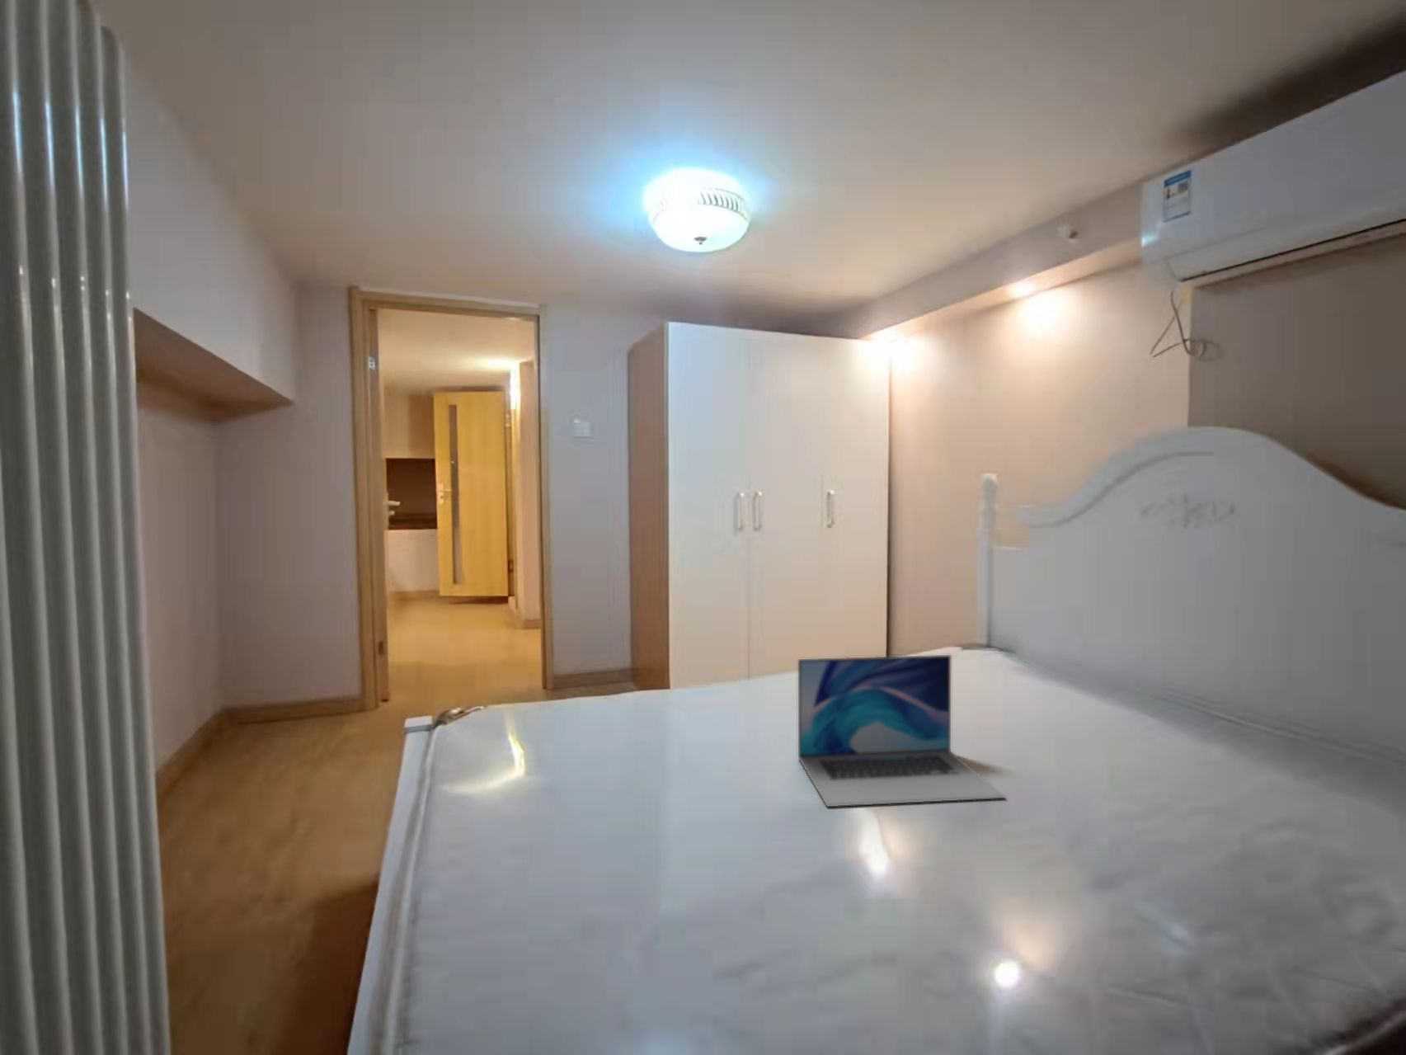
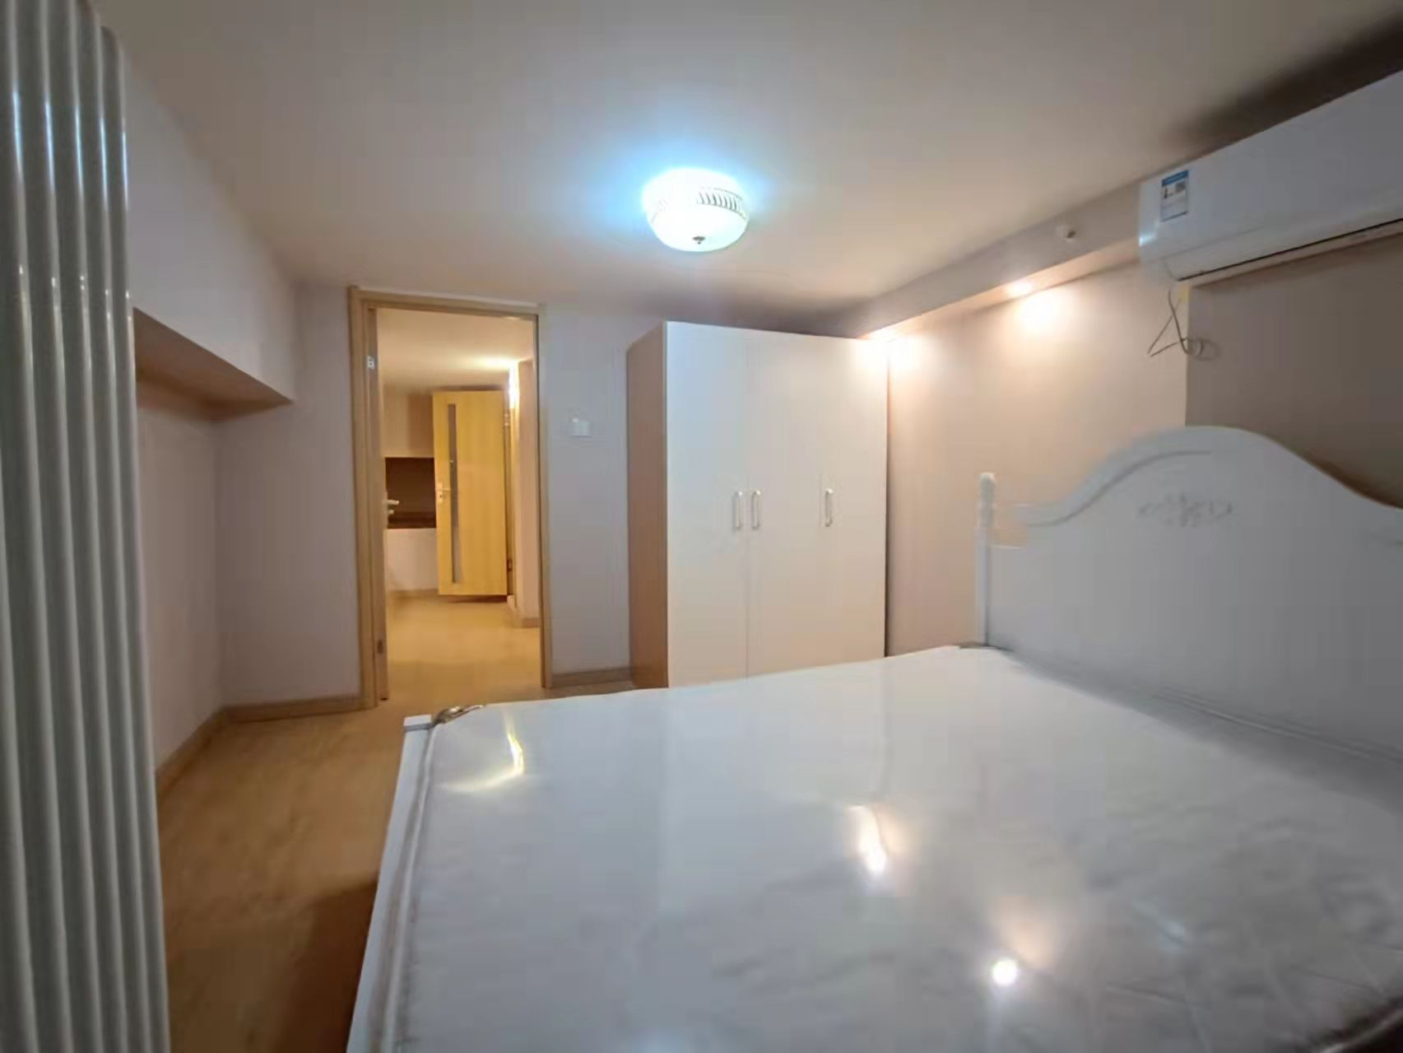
- laptop [798,654,1007,808]
